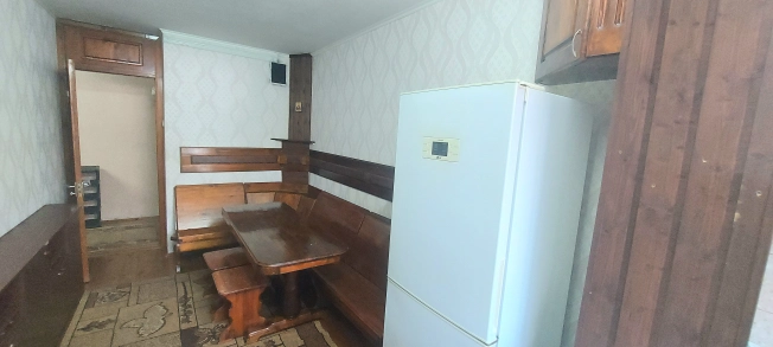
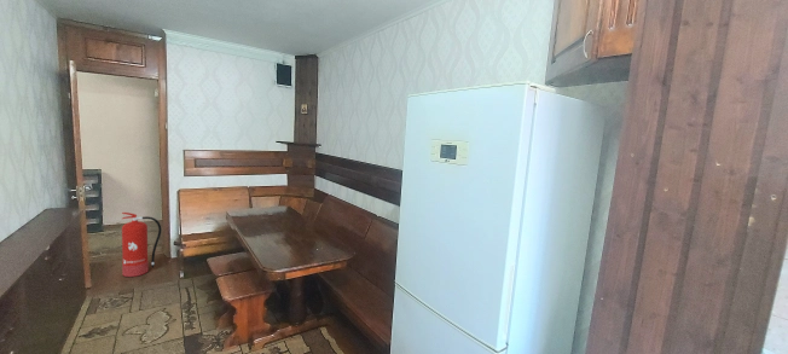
+ fire extinguisher [121,211,162,278]
